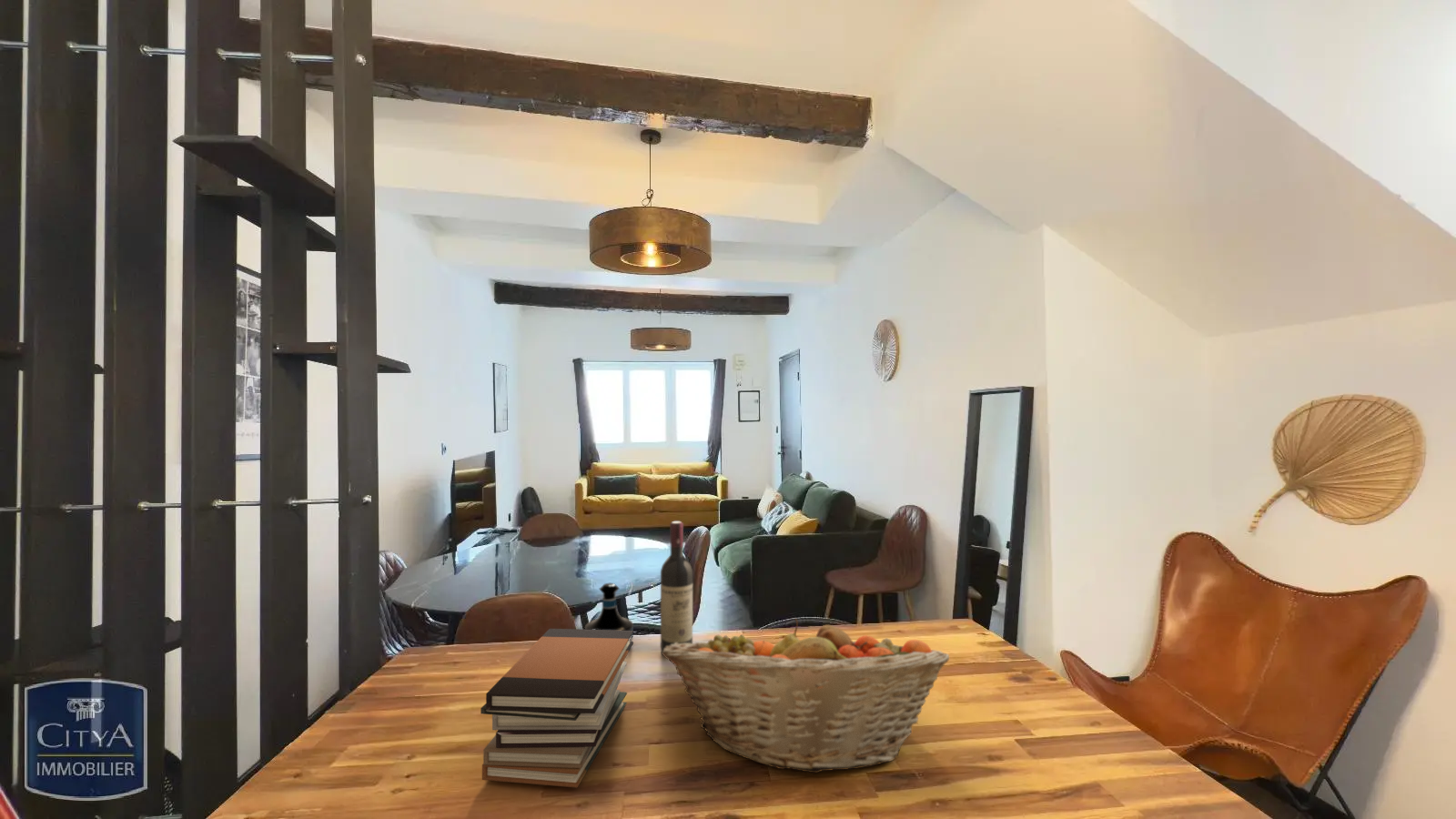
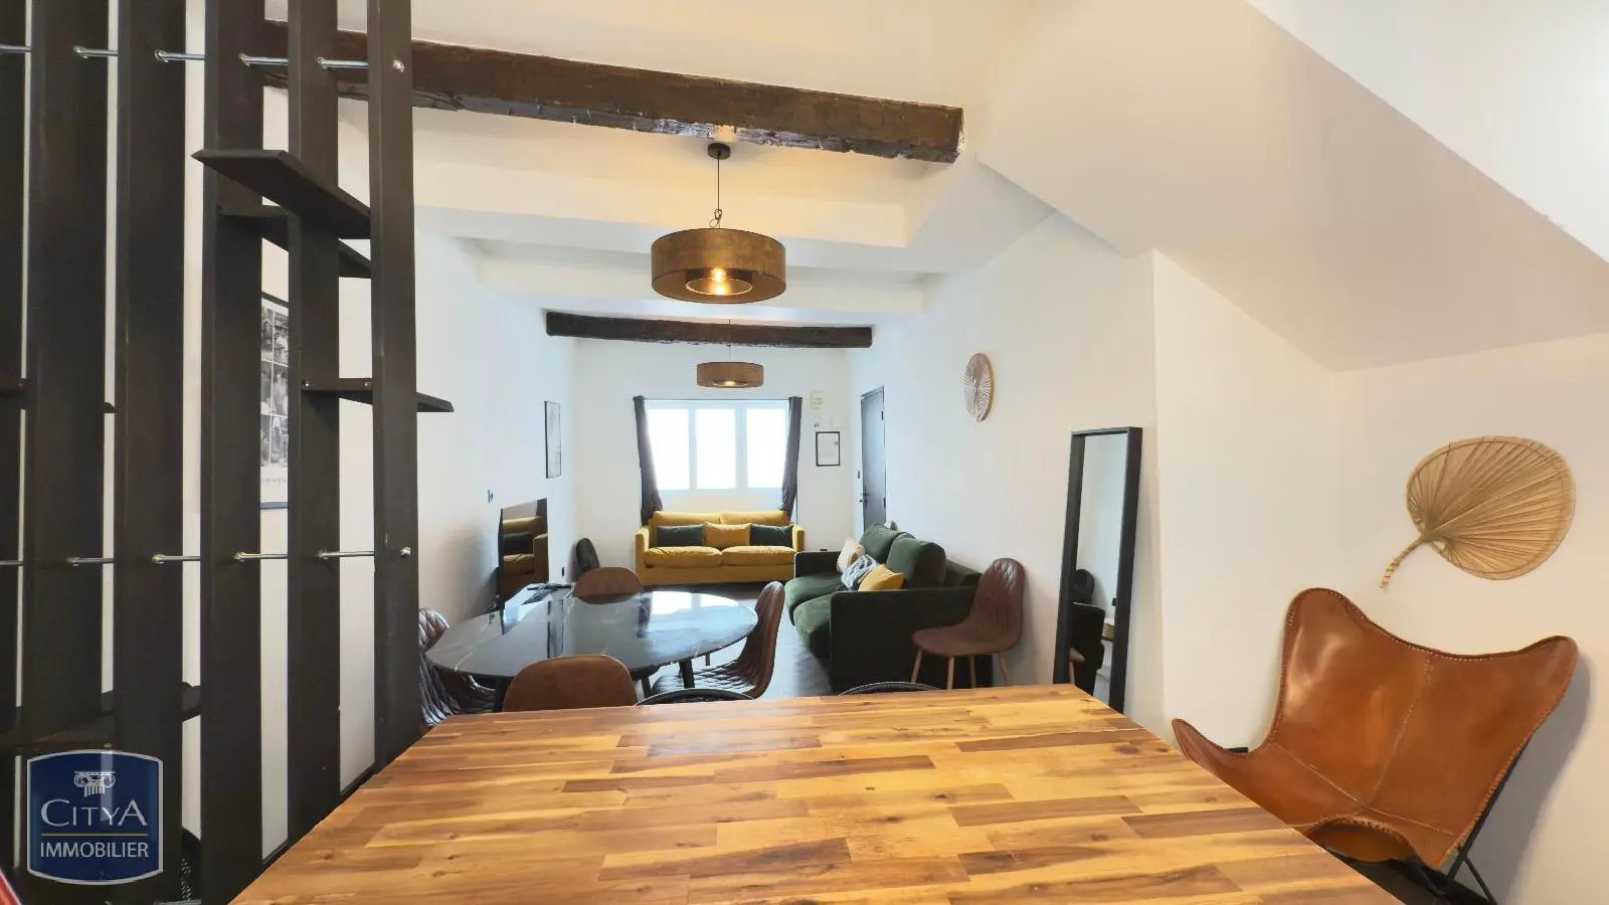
- tequila bottle [584,582,634,642]
- wine bottle [660,521,693,656]
- fruit basket [662,617,950,773]
- book stack [480,628,634,788]
